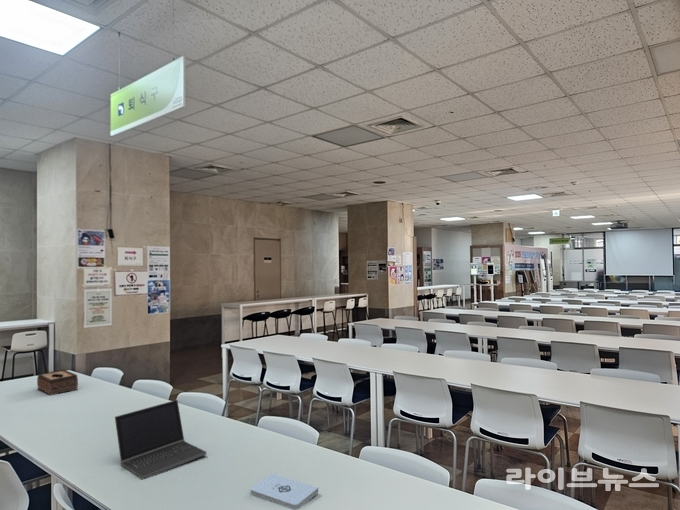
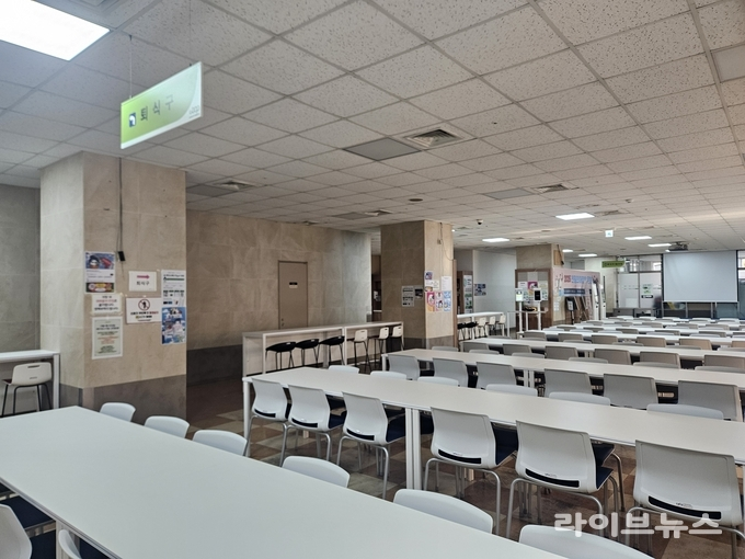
- laptop computer [114,399,207,480]
- notepad [249,472,319,510]
- tissue box [36,369,79,397]
